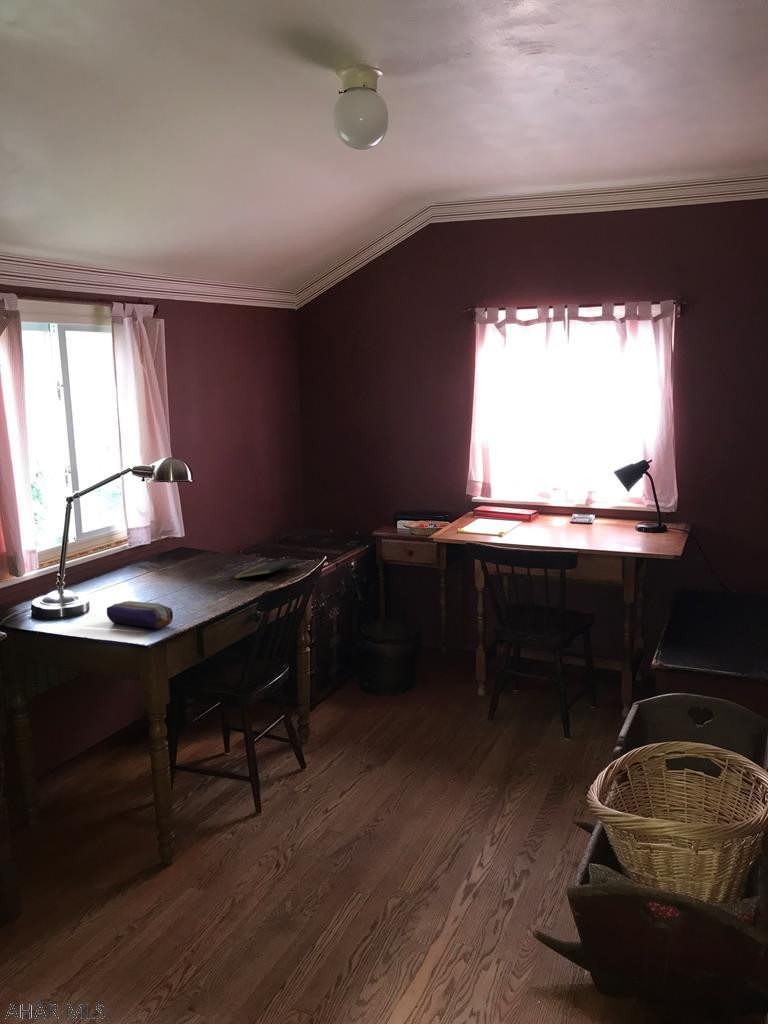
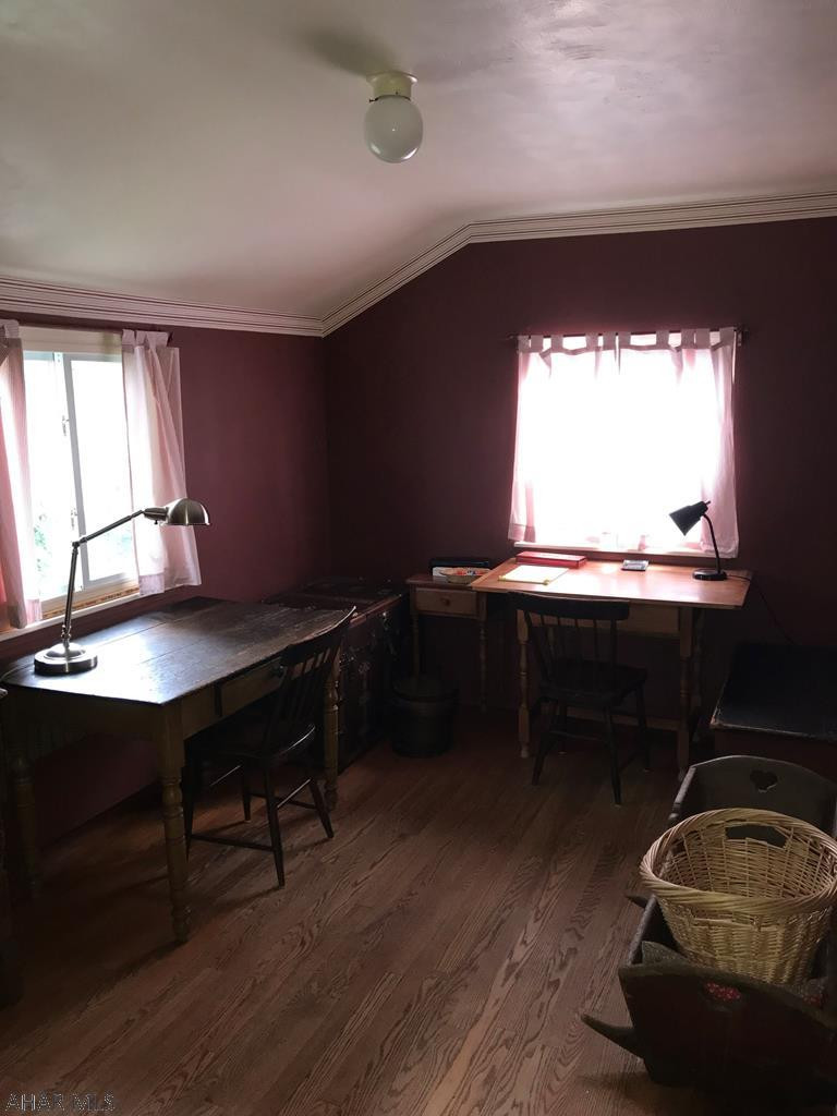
- notepad [233,557,299,580]
- pencil case [106,600,174,630]
